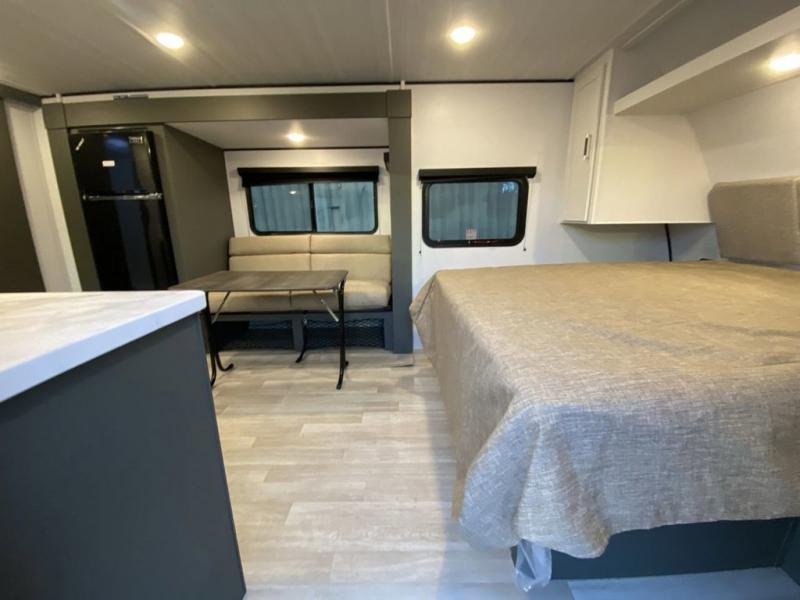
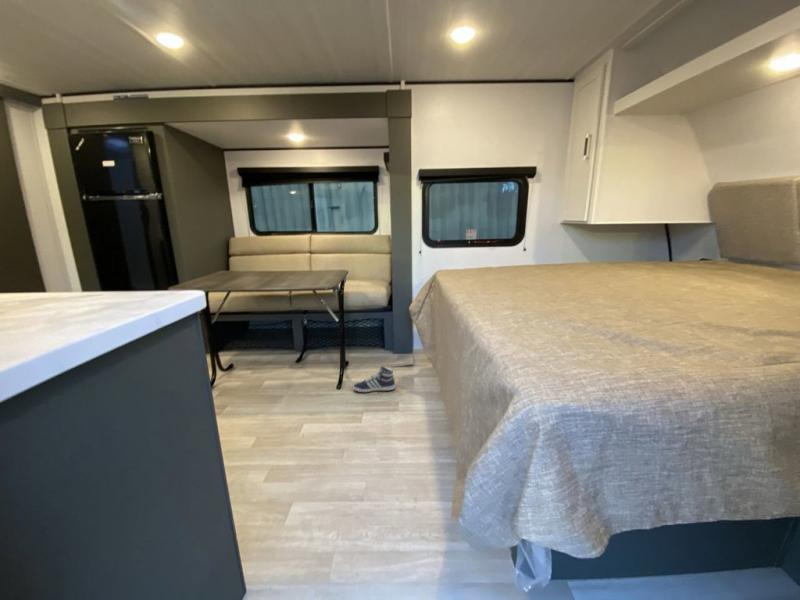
+ sneaker [352,365,396,393]
